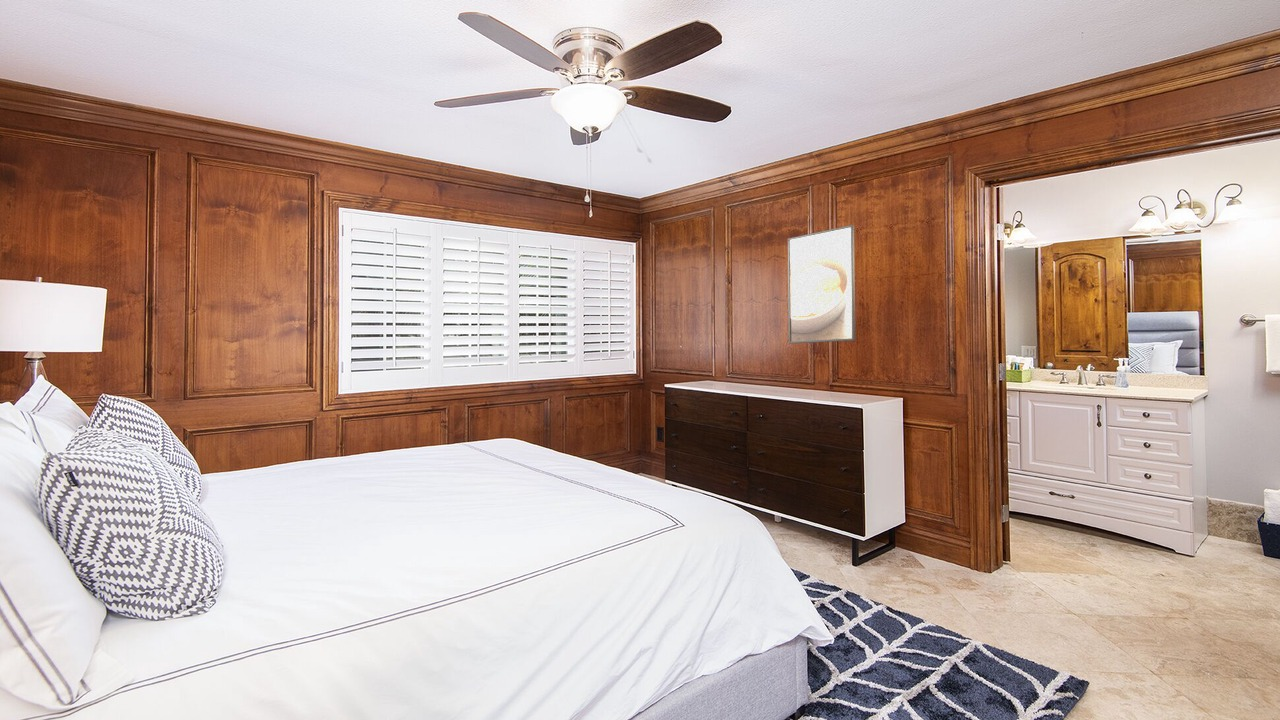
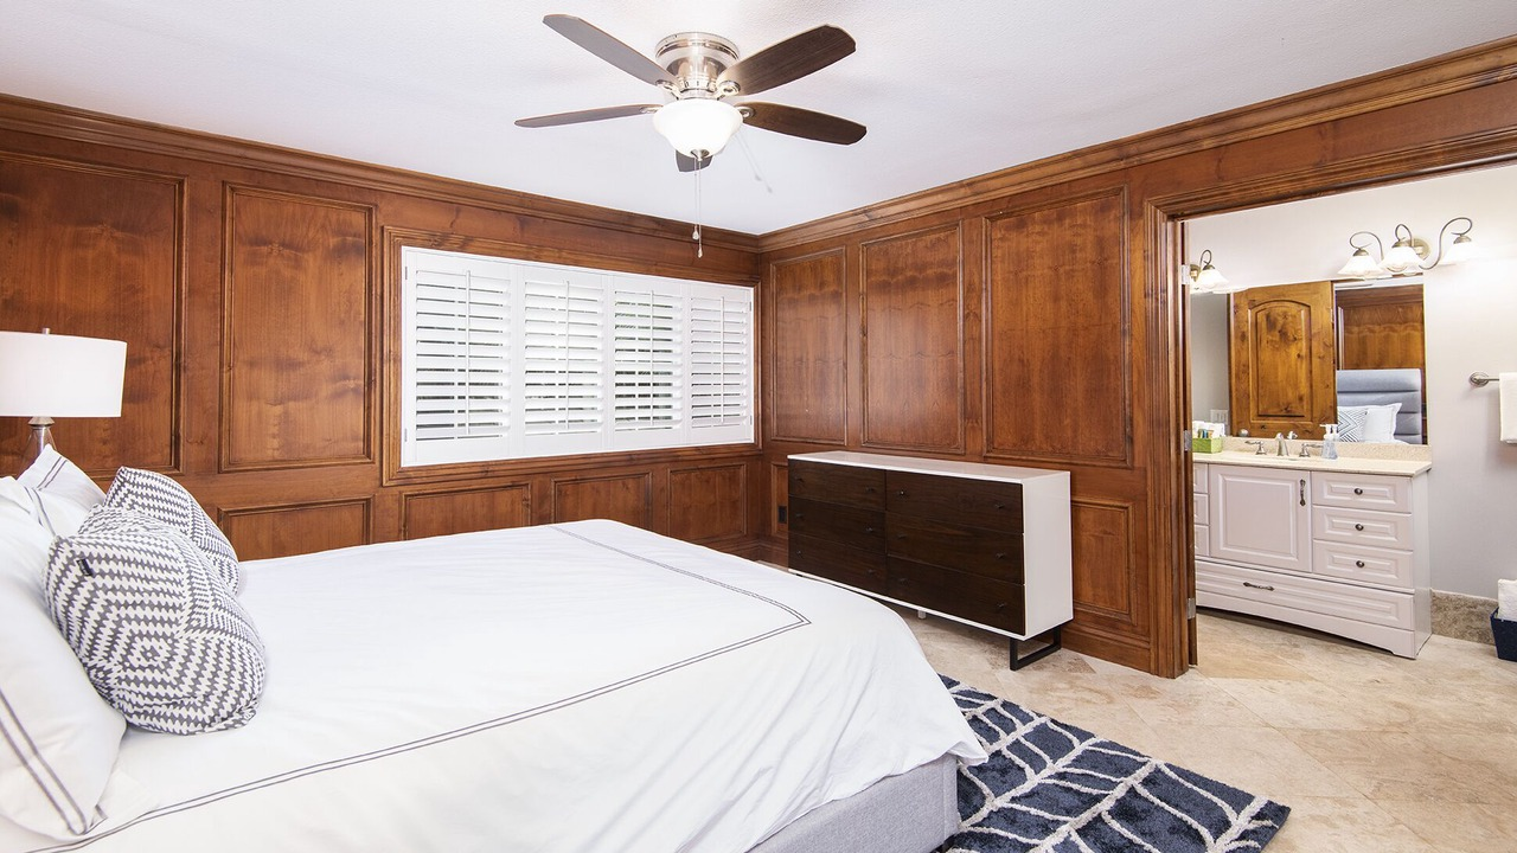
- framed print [787,224,856,345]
